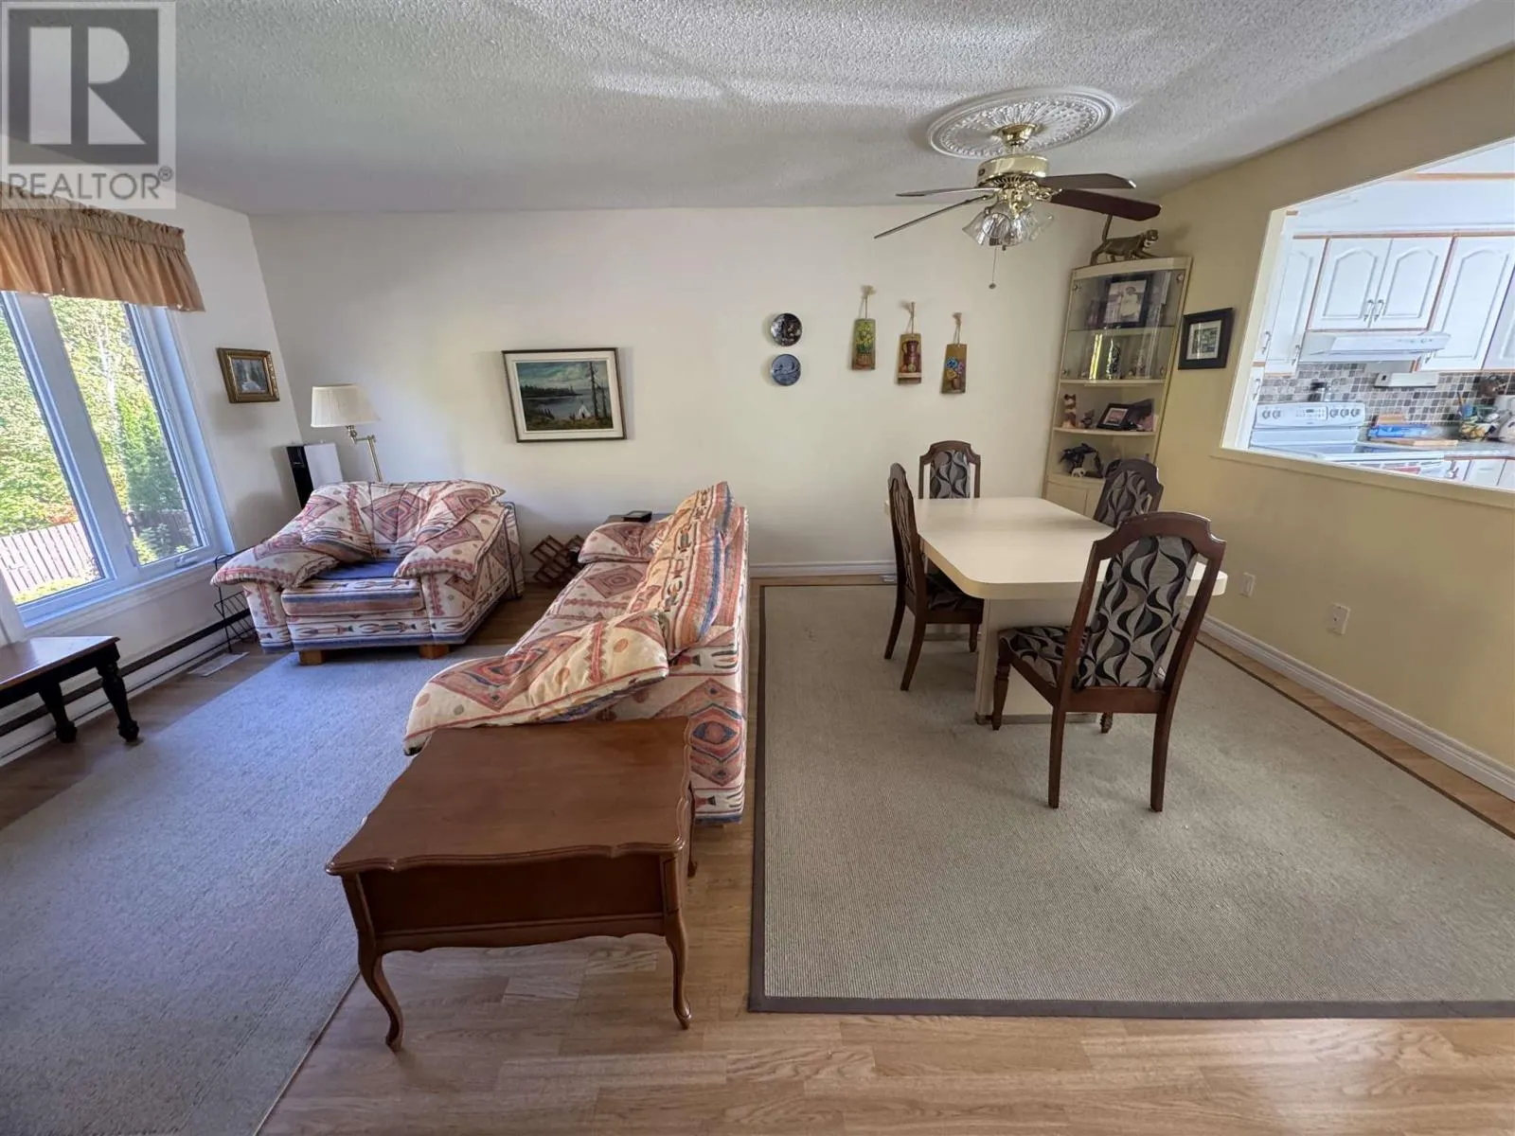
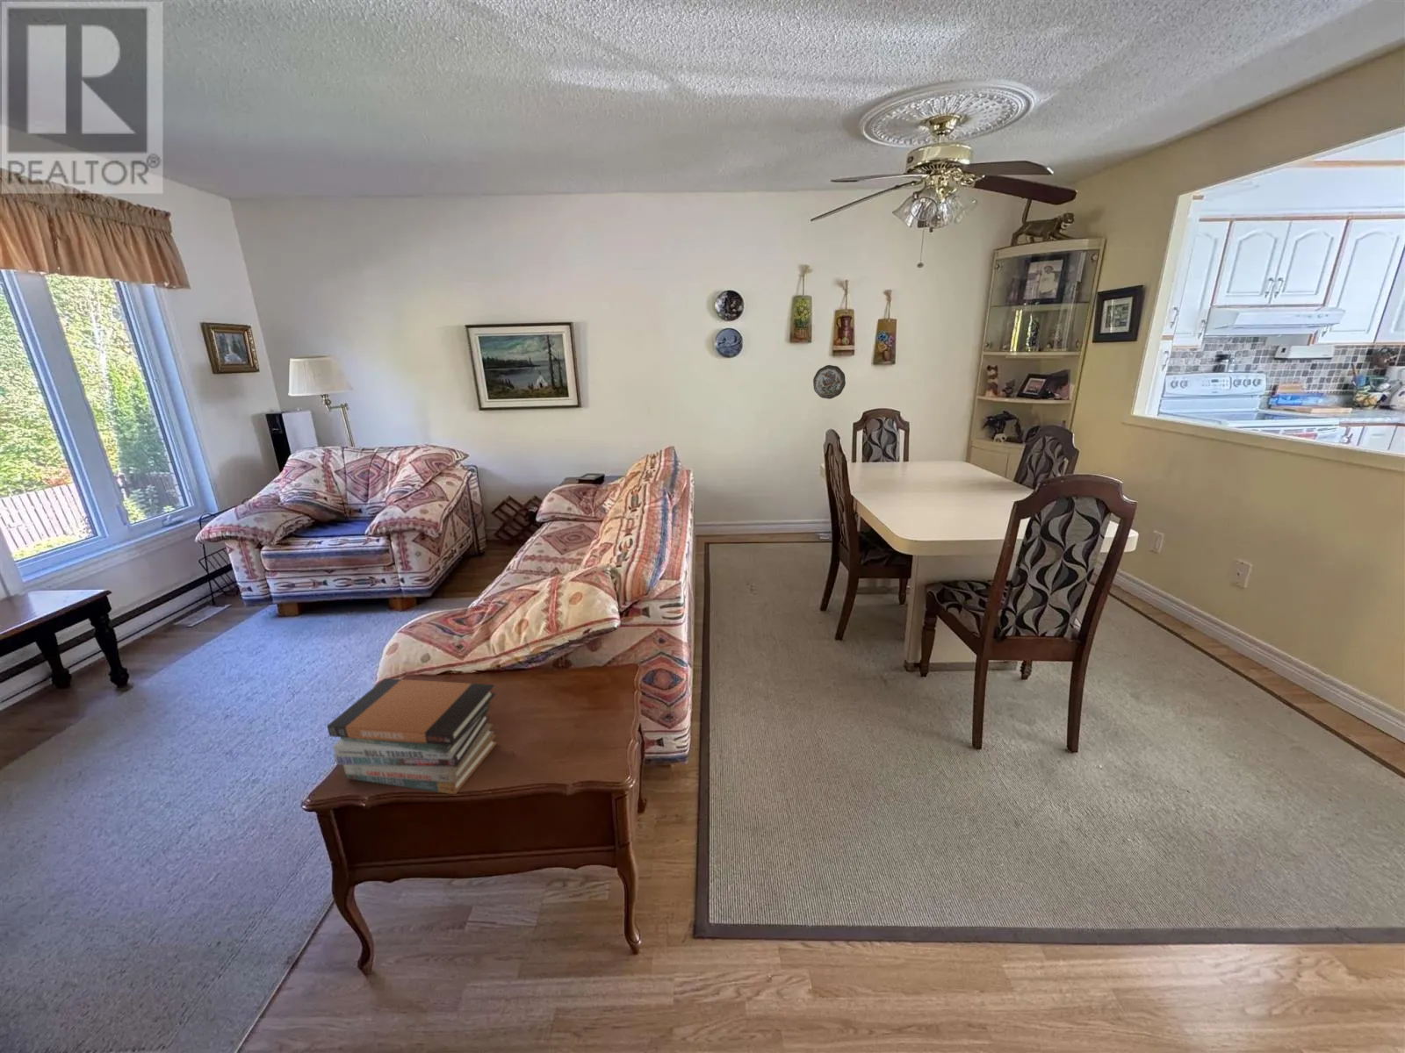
+ book stack [325,677,498,796]
+ decorative plate [812,364,846,400]
